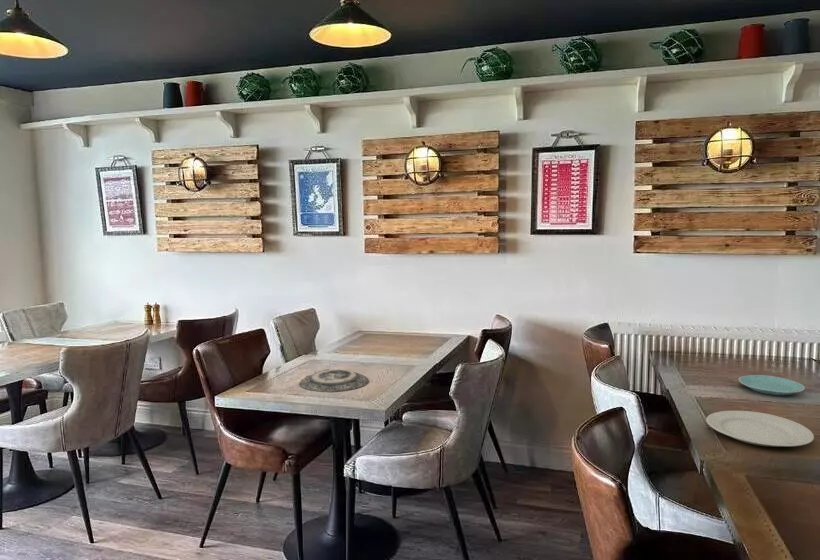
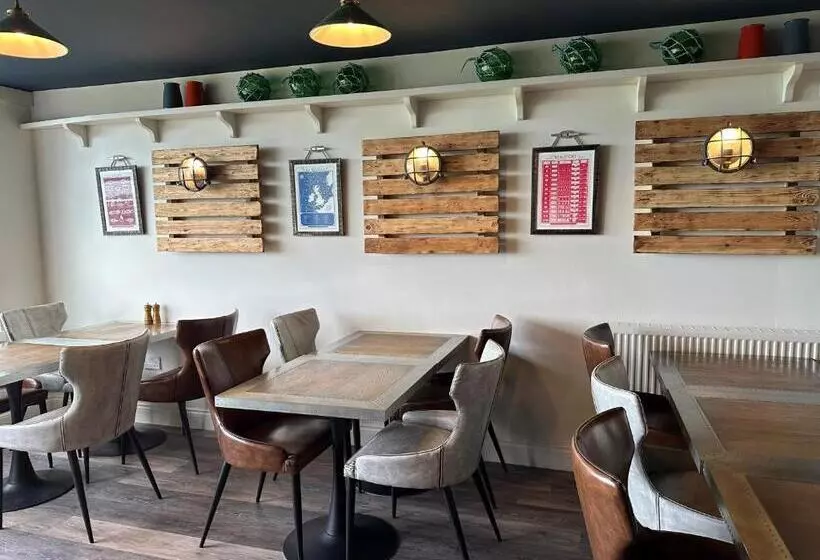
- plate [738,374,806,396]
- chinaware [705,410,815,448]
- plate [298,368,369,393]
